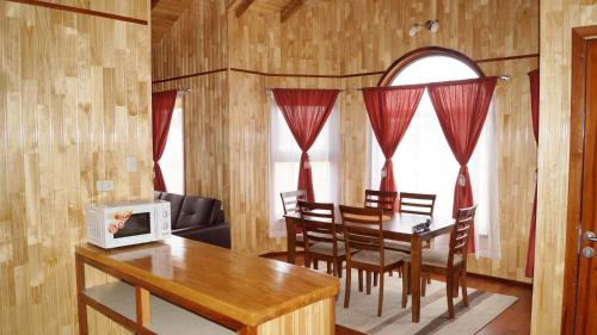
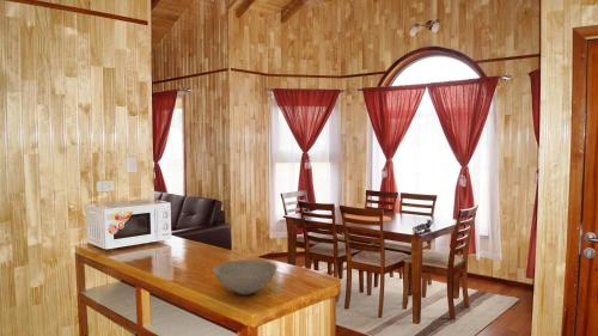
+ bowl [213,259,277,295]
